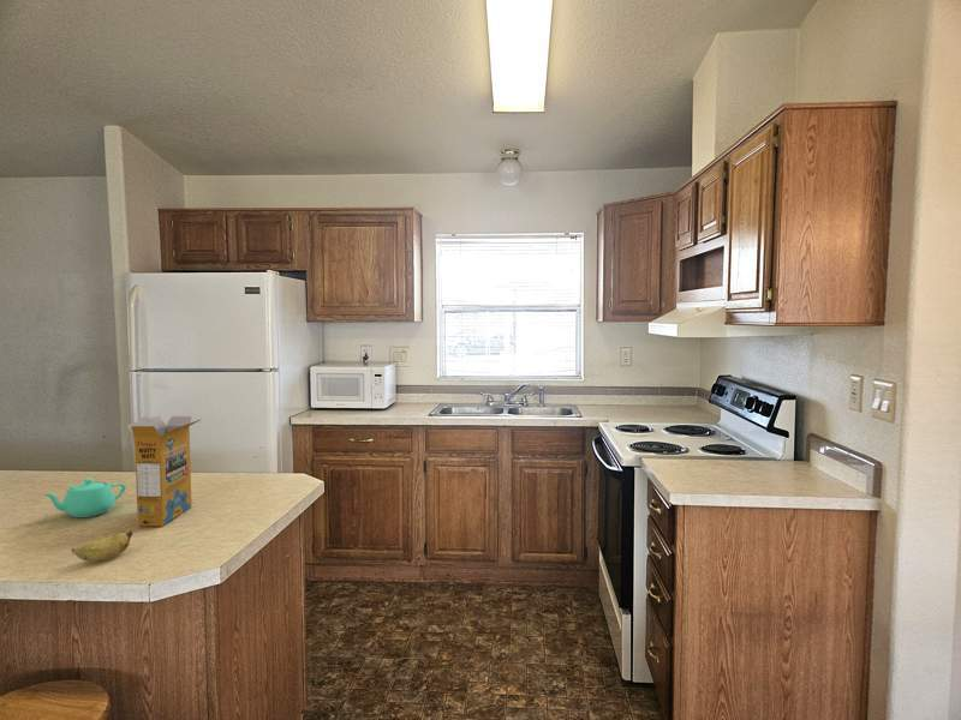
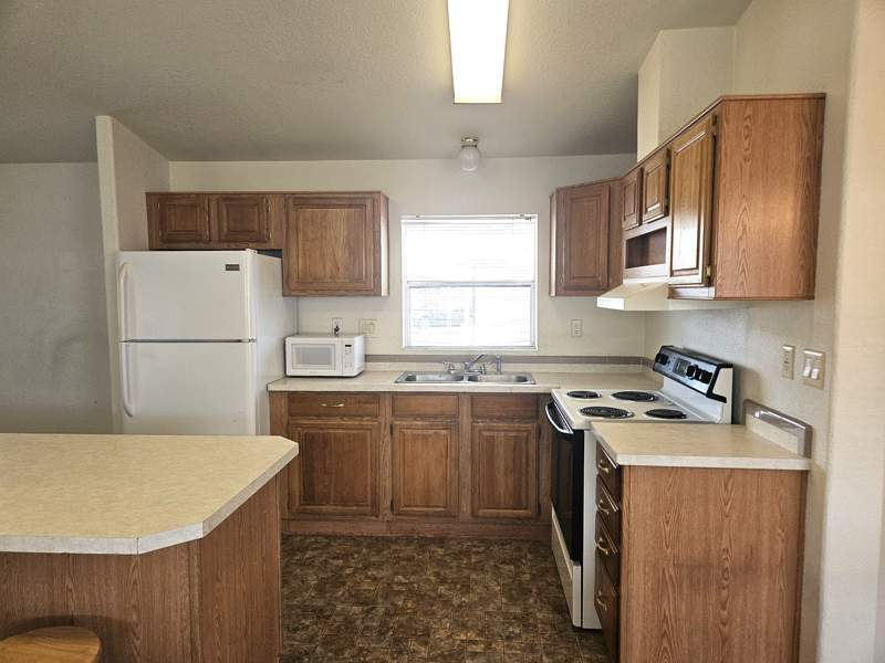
- banana [71,529,133,563]
- cereal box [125,414,203,528]
- teapot [42,478,127,518]
